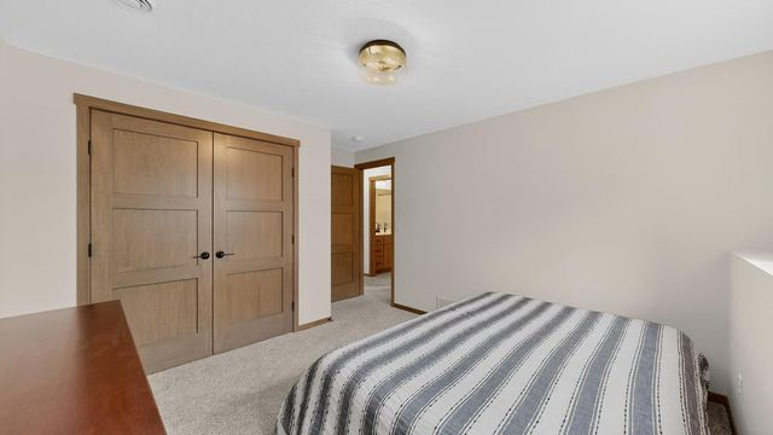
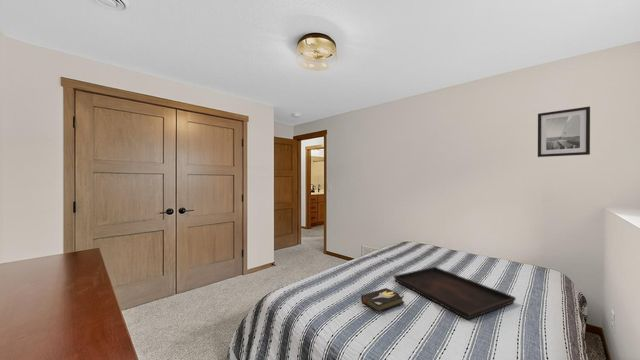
+ serving tray [393,266,517,321]
+ wall art [537,105,591,158]
+ hardback book [360,287,405,314]
